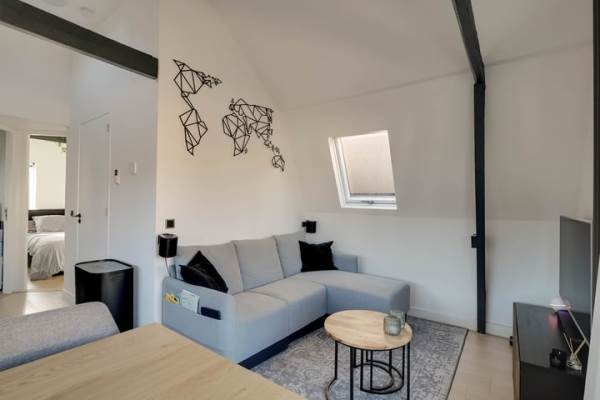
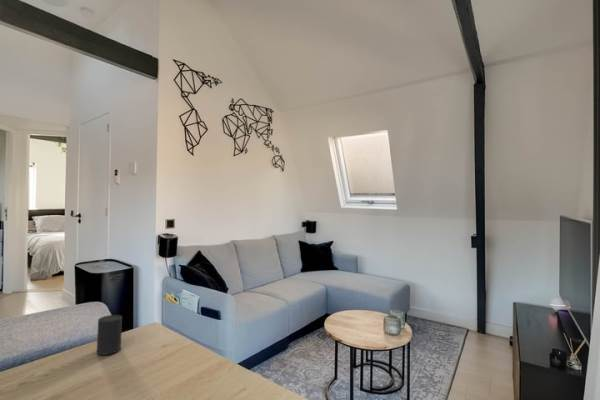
+ cup [96,314,123,356]
